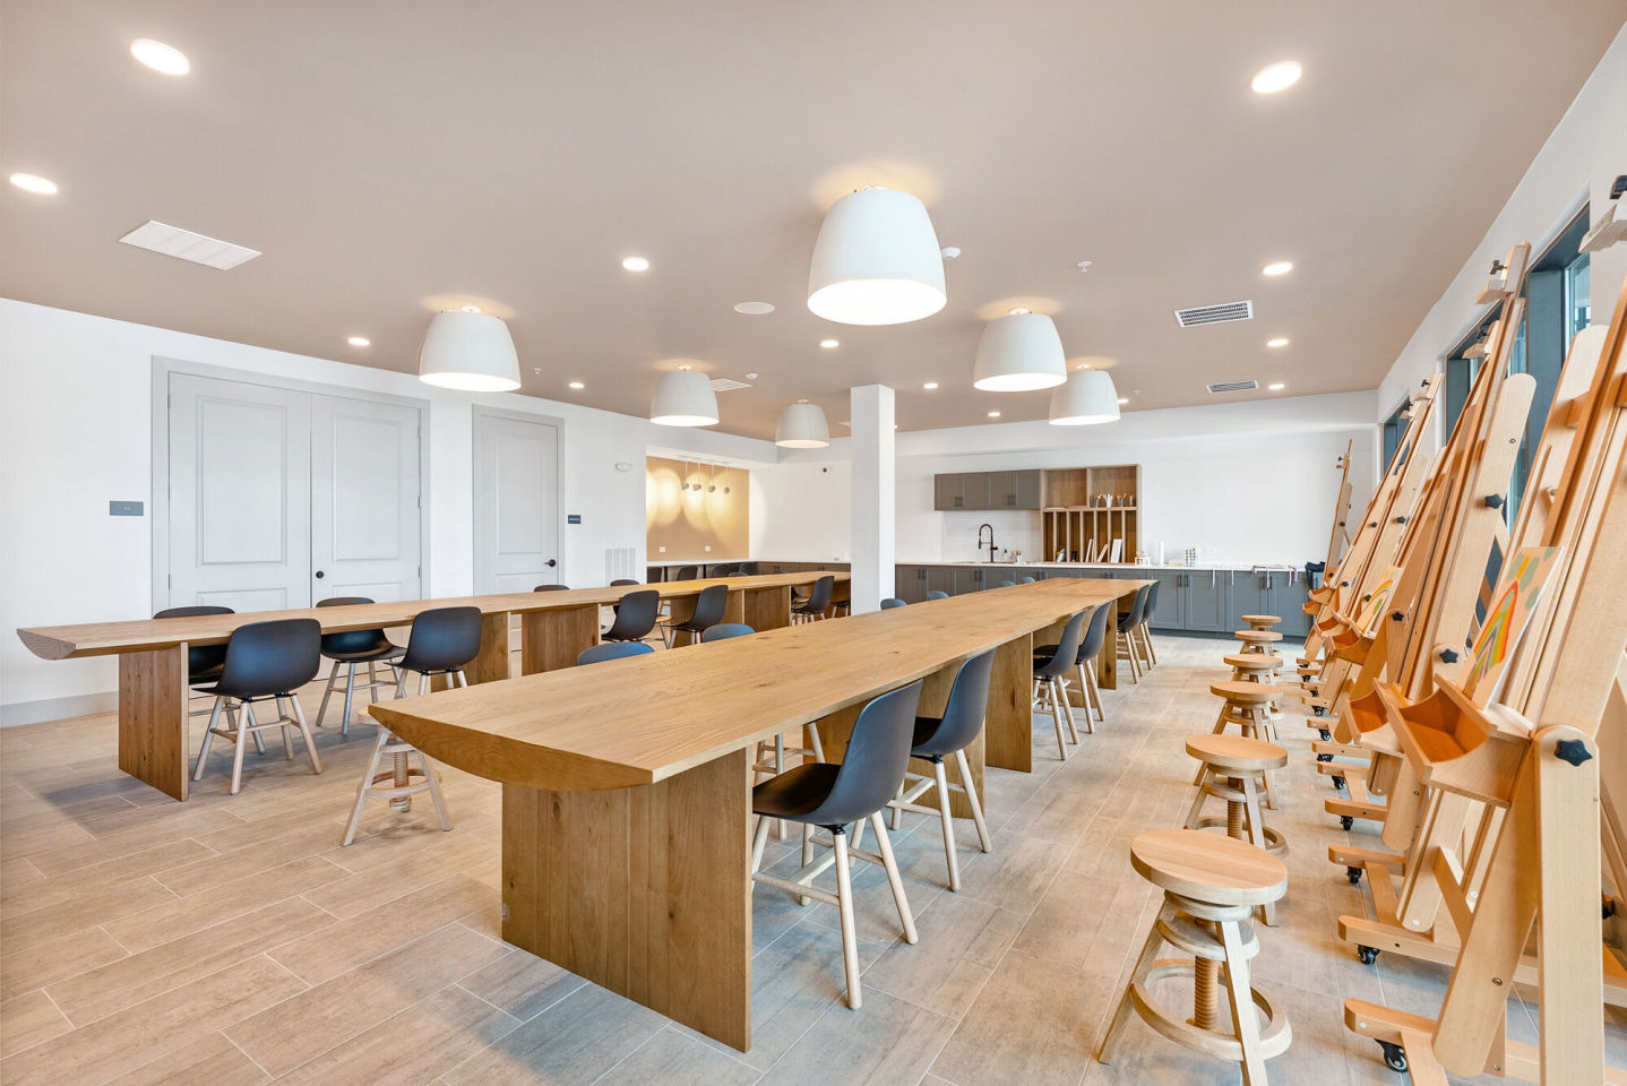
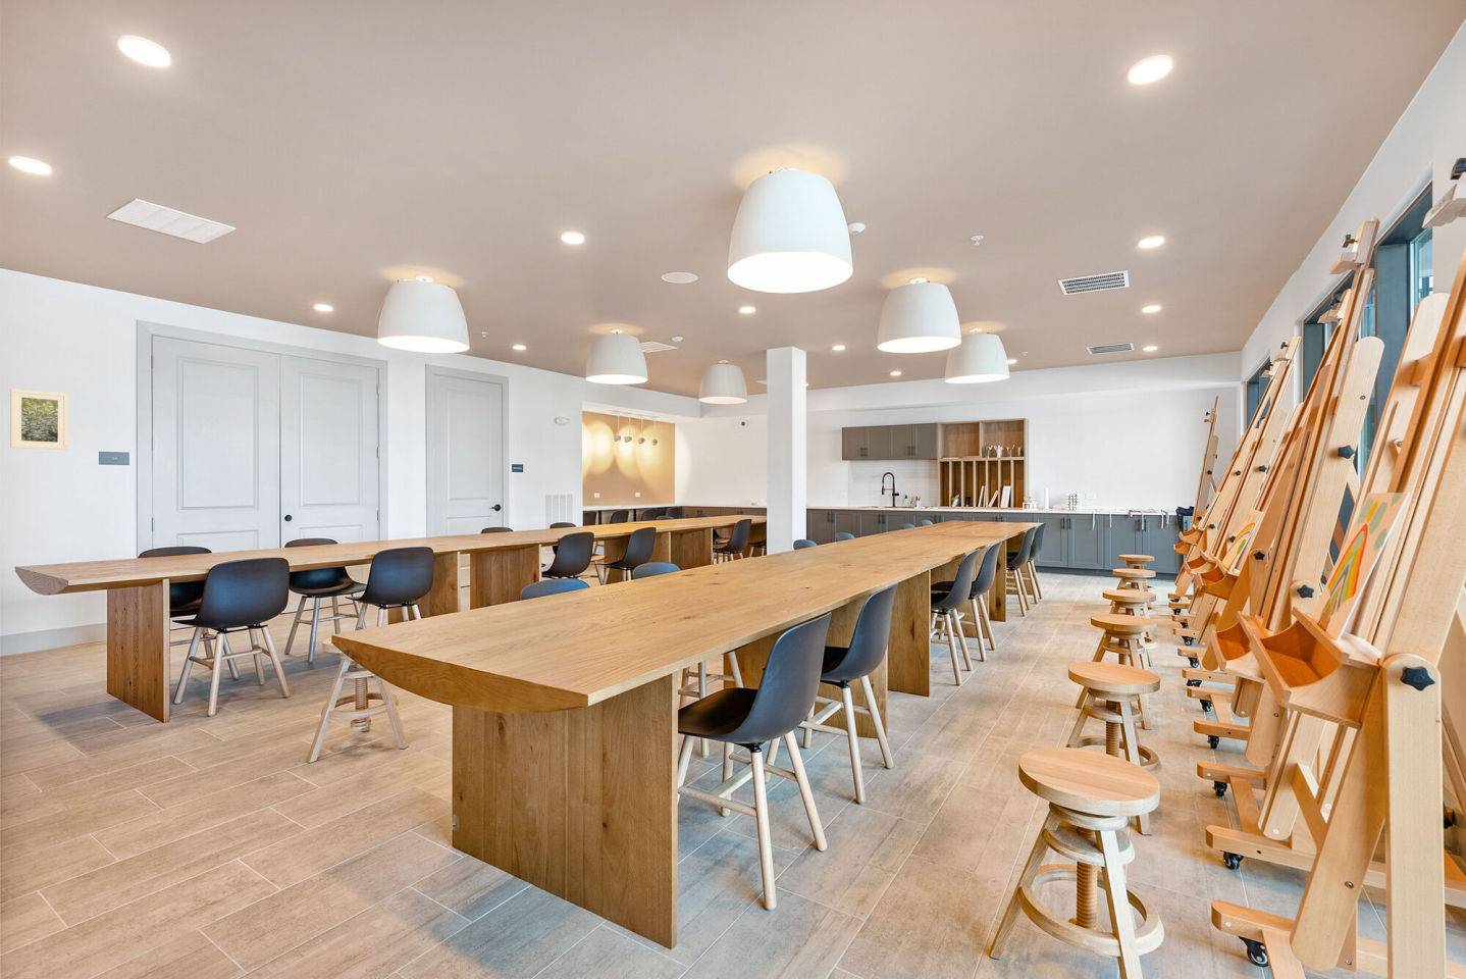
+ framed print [9,388,69,451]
